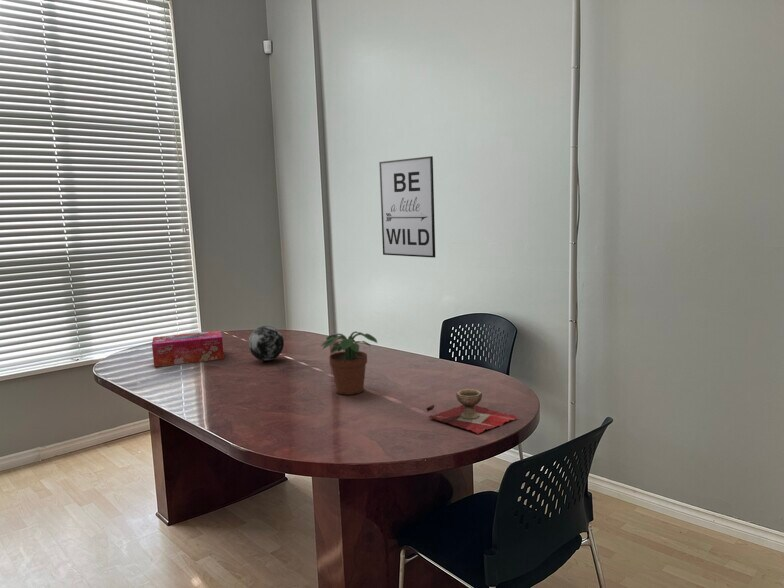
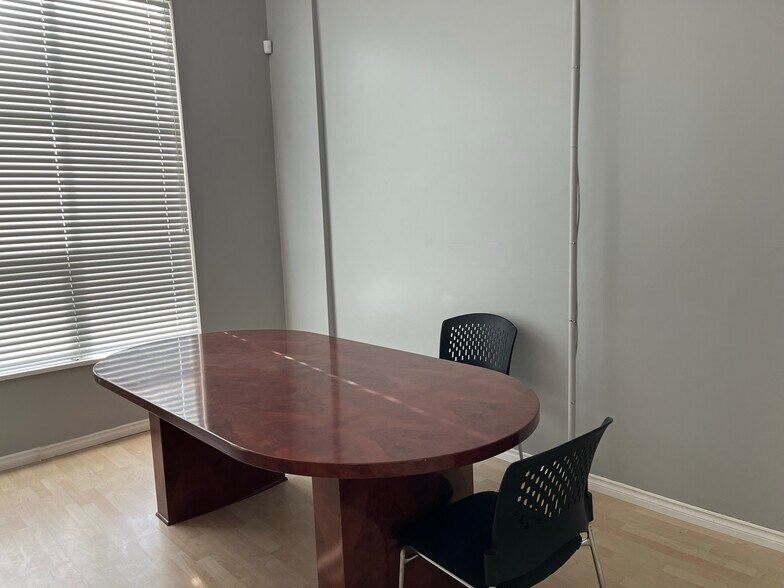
- potted plant [320,330,378,396]
- decorative bowl [426,388,518,435]
- wall art [378,155,436,259]
- decorative orb [247,325,285,362]
- tissue box [151,329,225,368]
